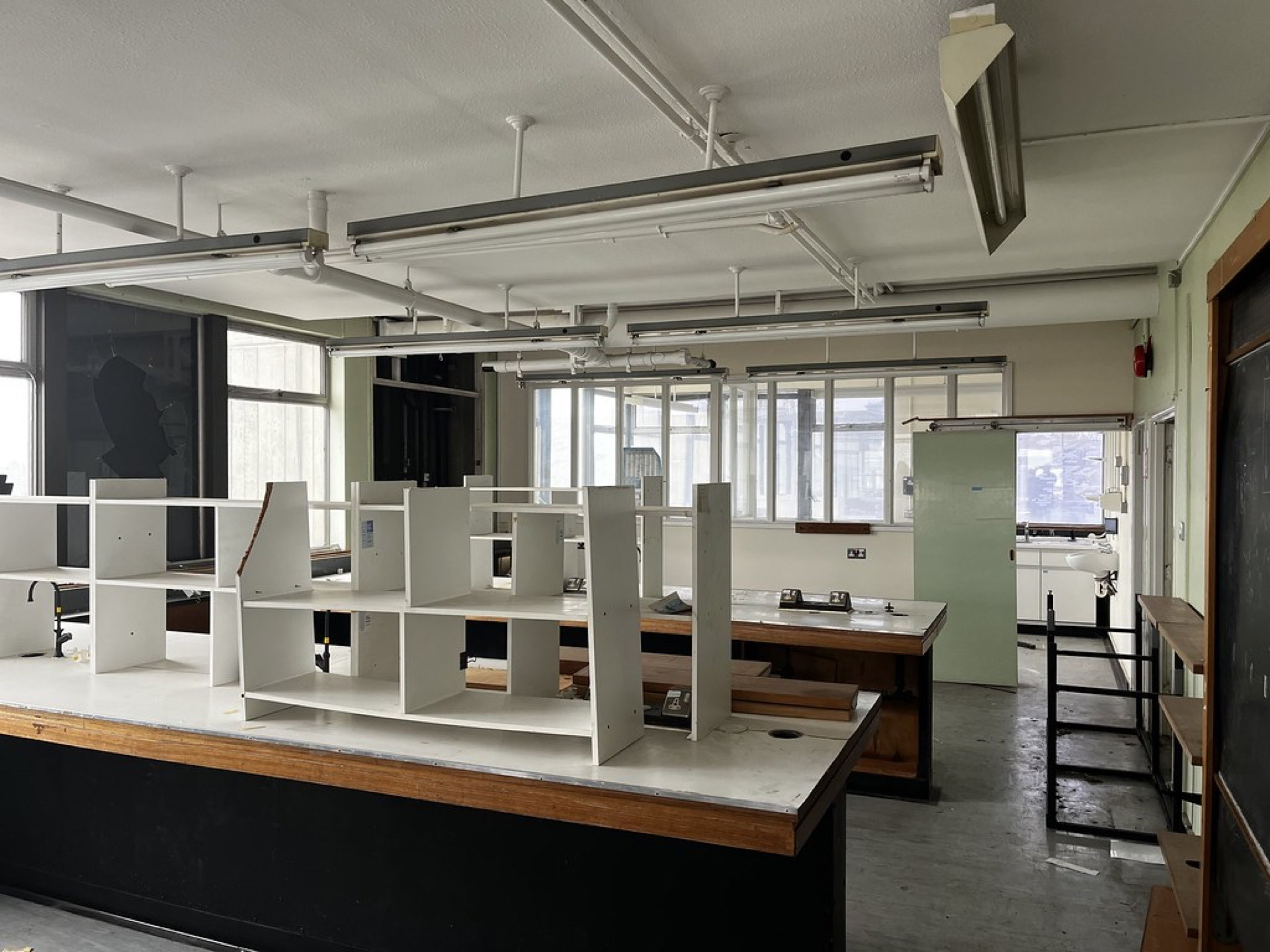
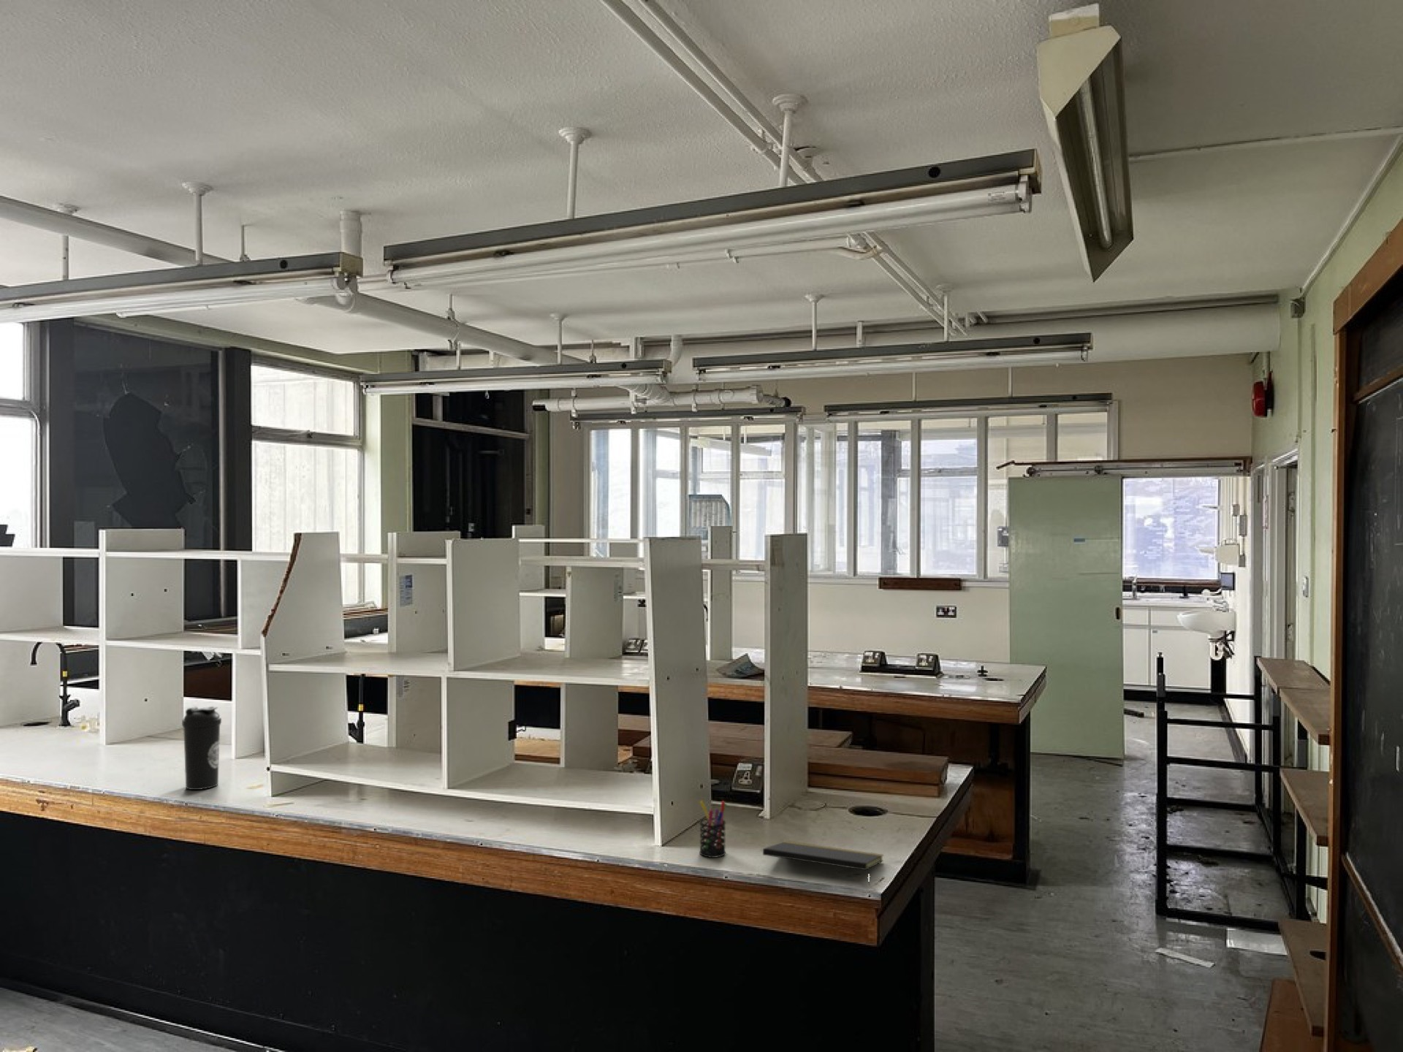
+ water bottle [181,706,222,790]
+ notepad [762,840,884,885]
+ pen holder [698,800,728,859]
